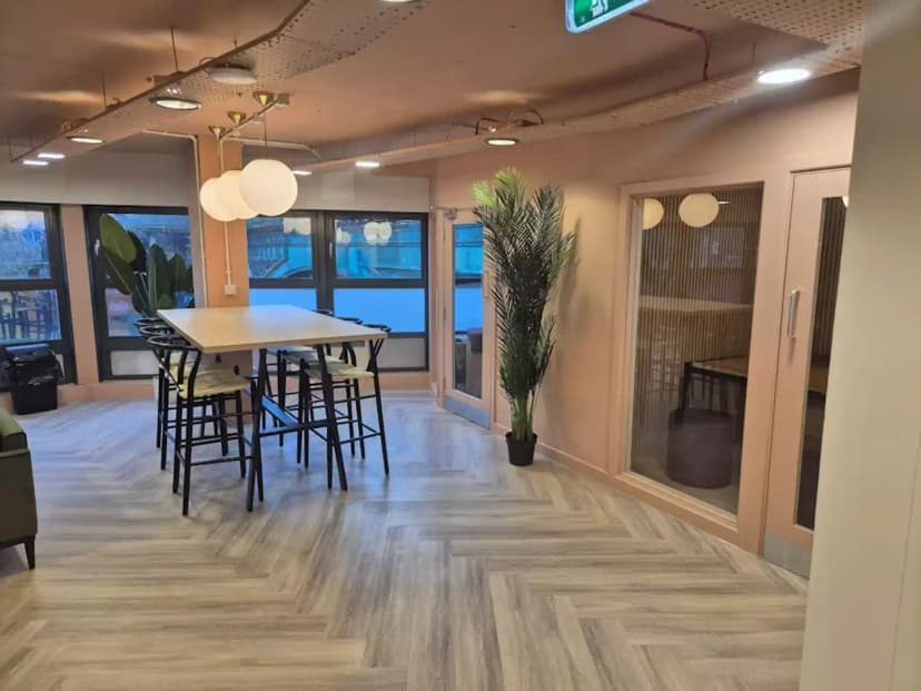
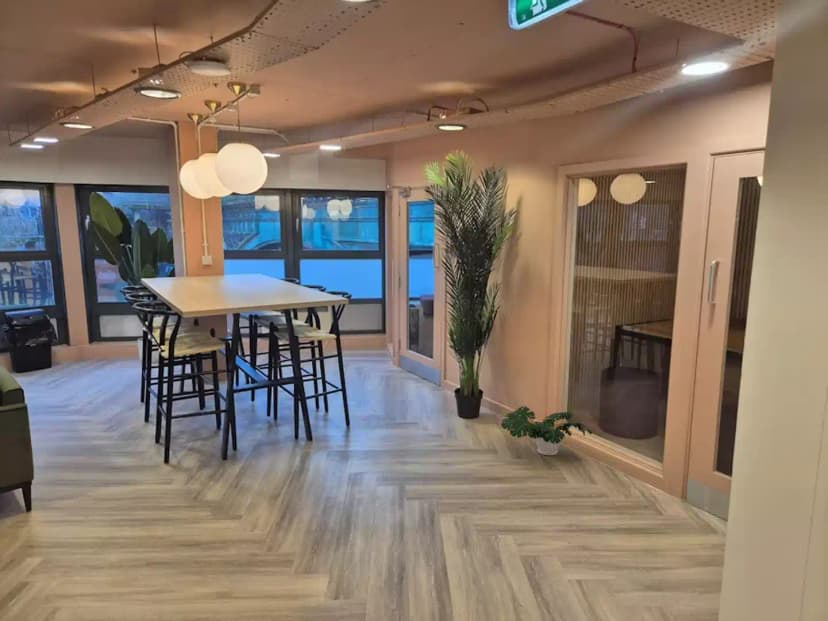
+ potted plant [500,405,593,456]
